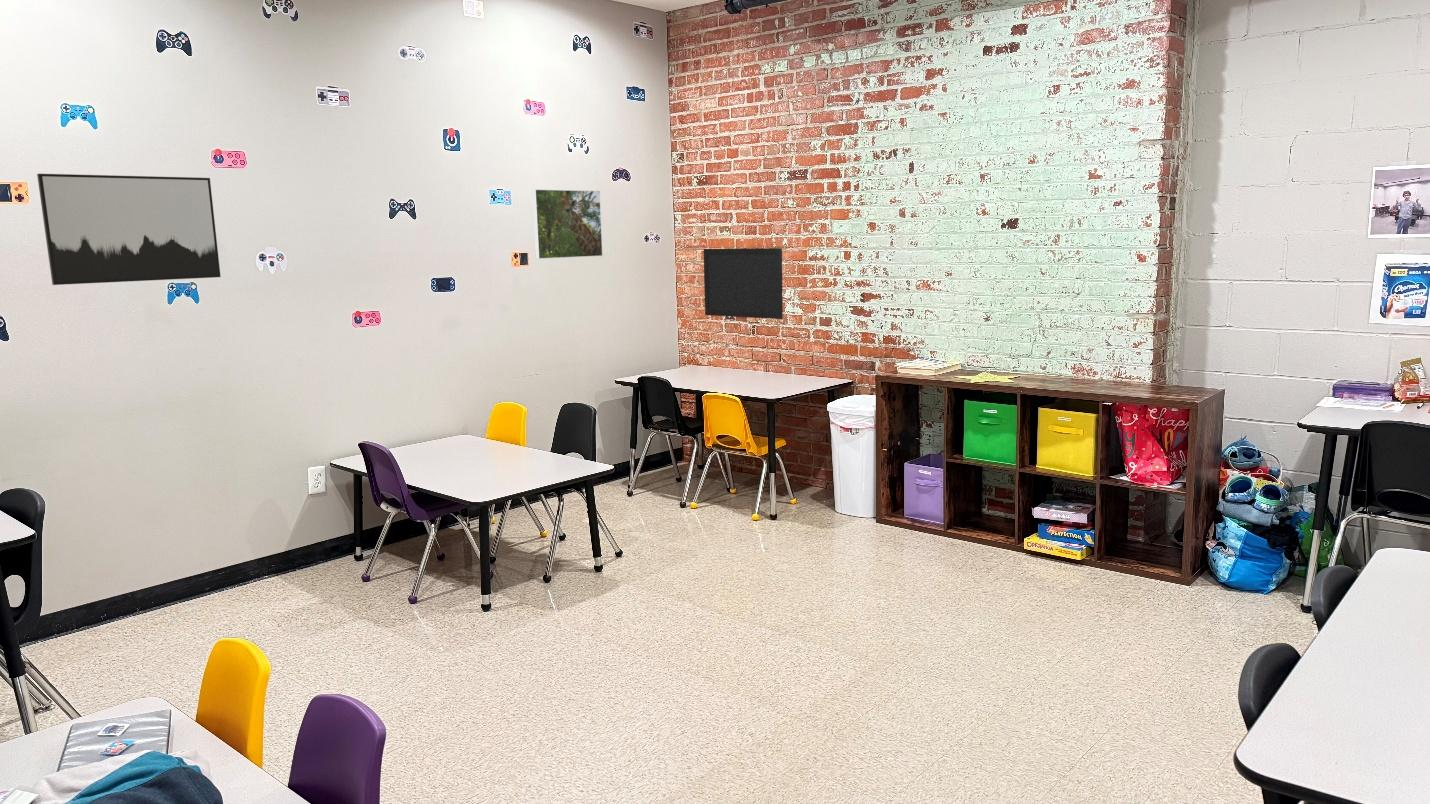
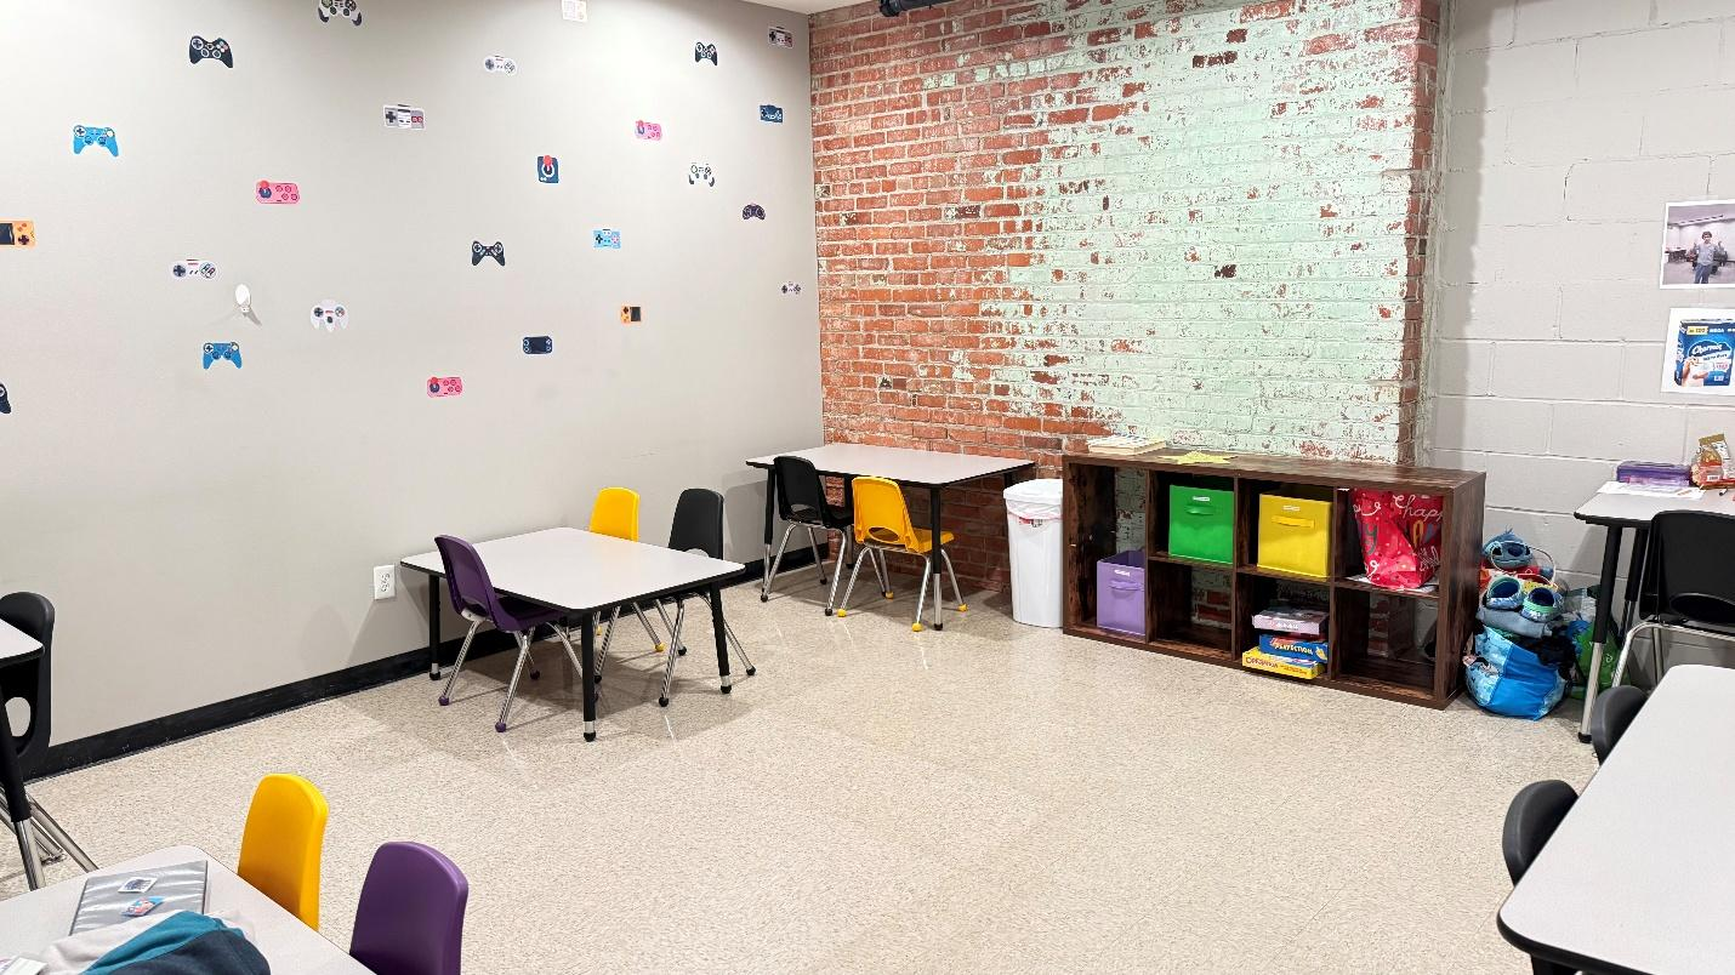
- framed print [531,188,604,260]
- wall art [36,173,221,286]
- wall art [703,247,784,320]
